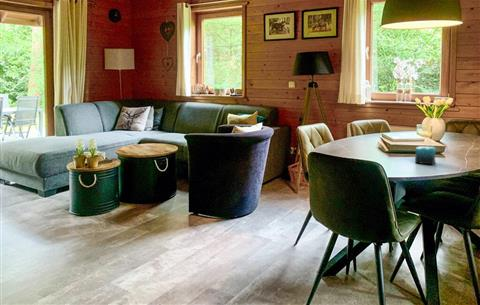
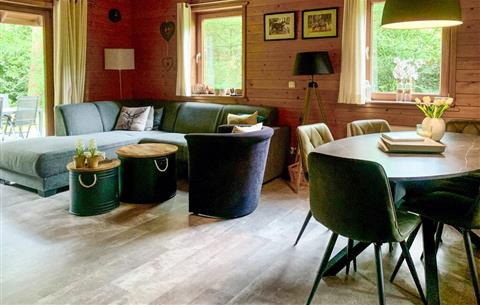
- candle [414,145,438,165]
